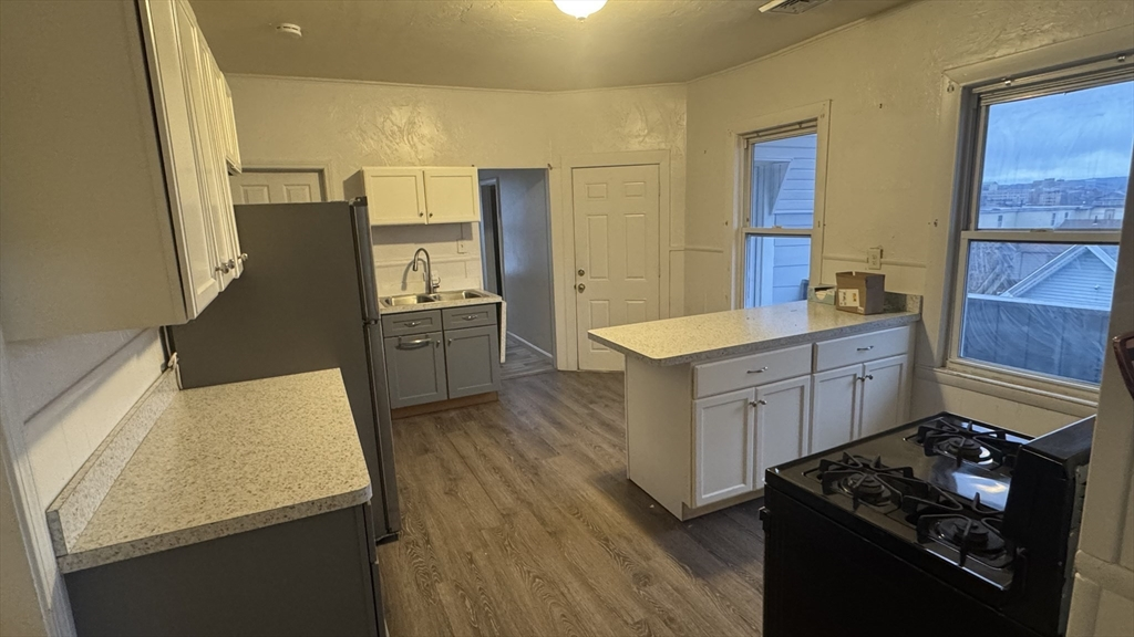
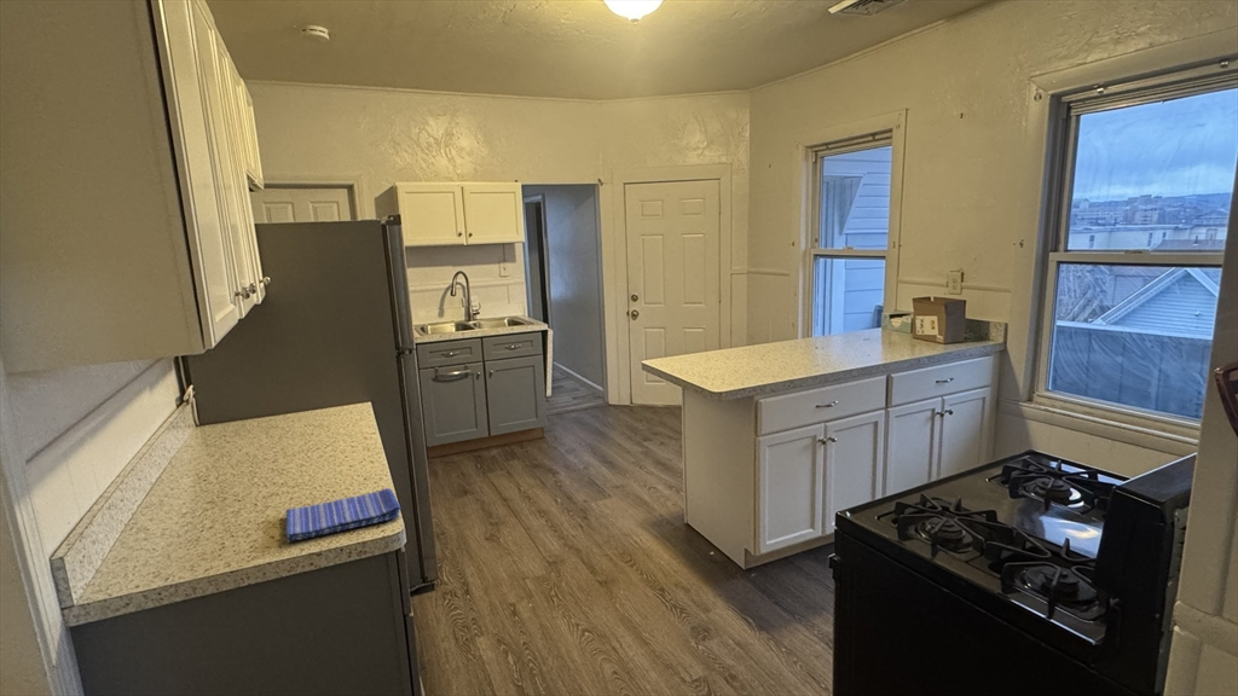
+ dish towel [284,487,403,544]
